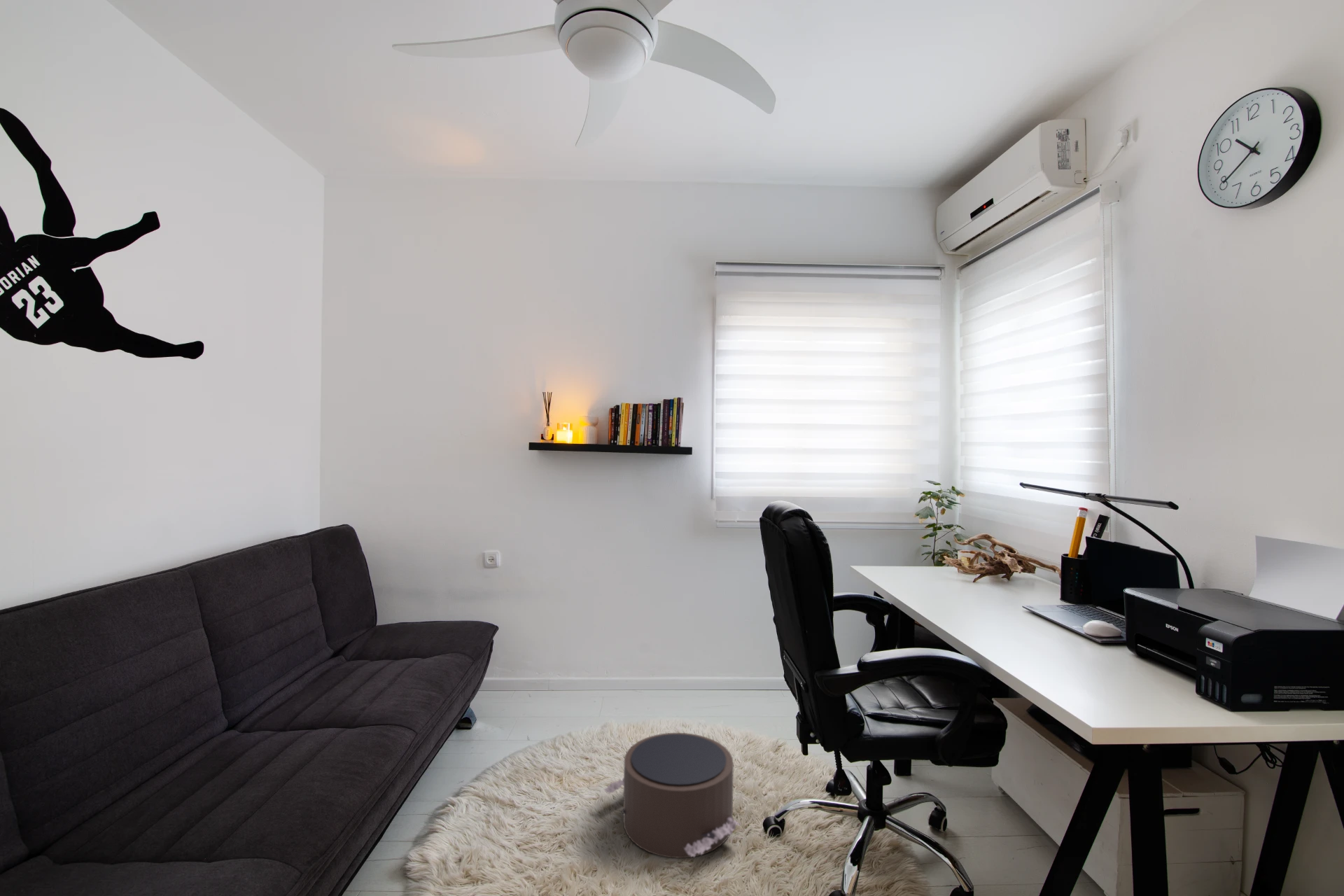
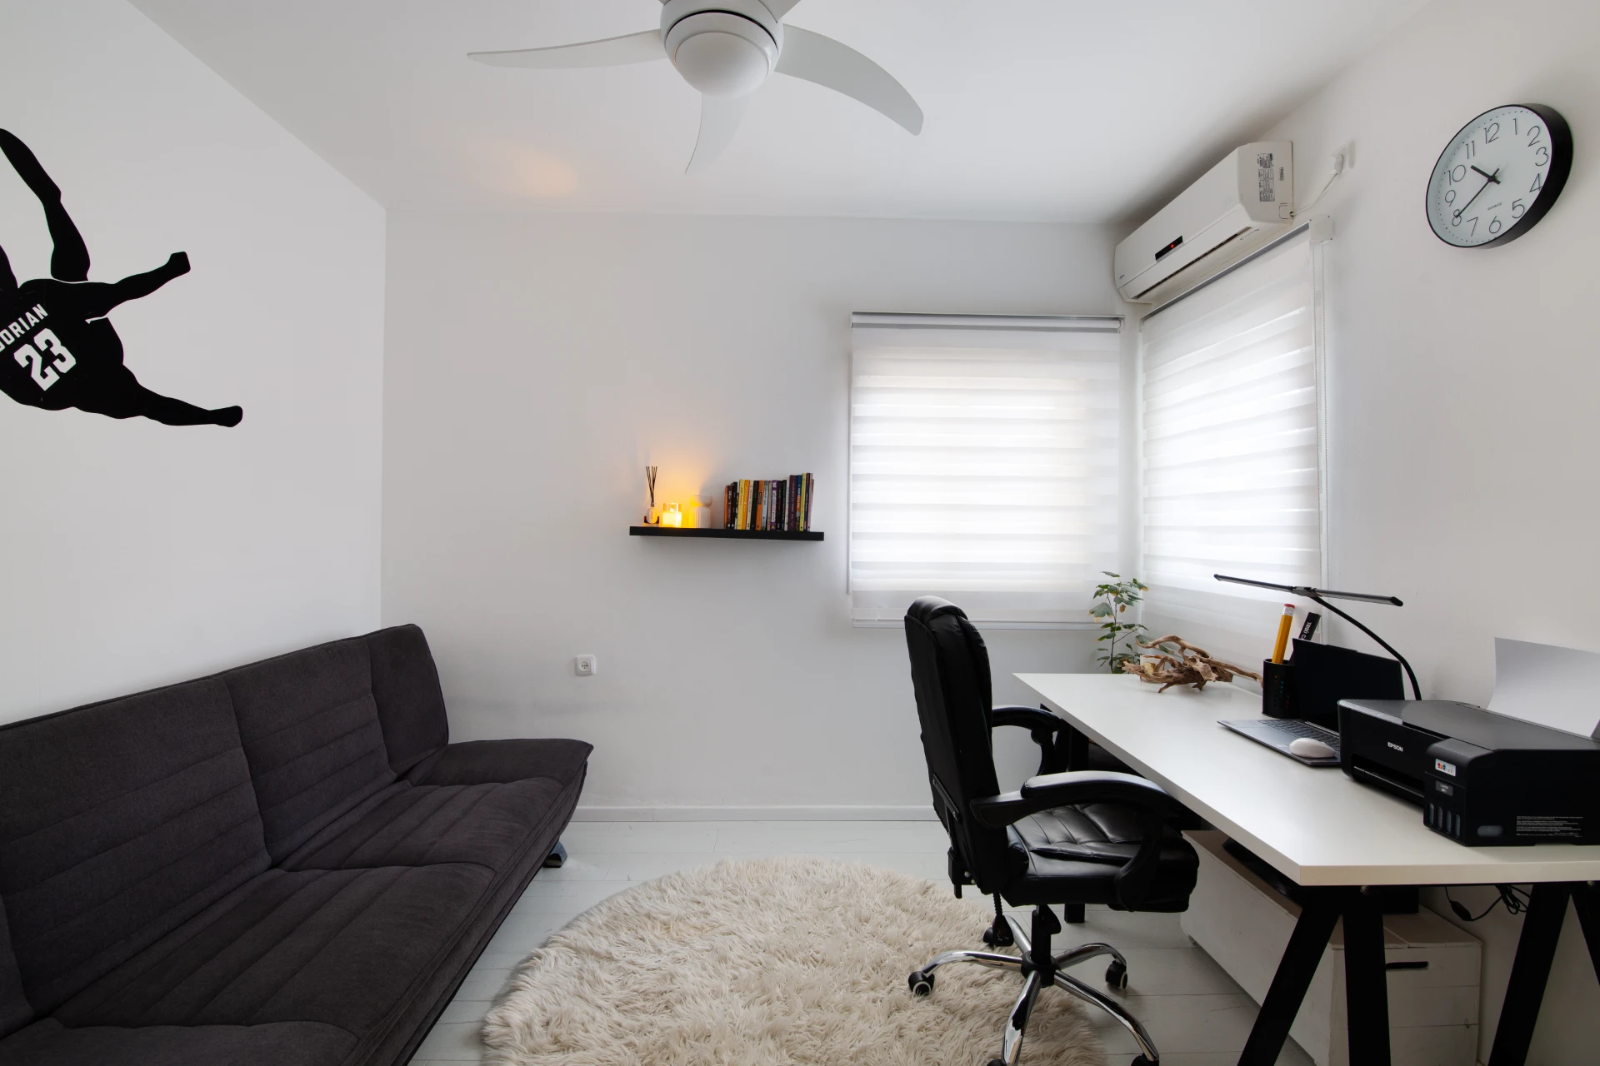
- pouf [603,732,742,859]
